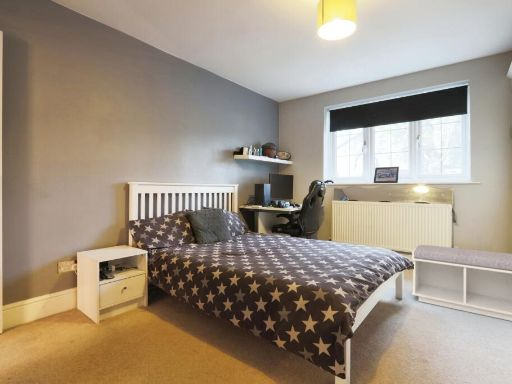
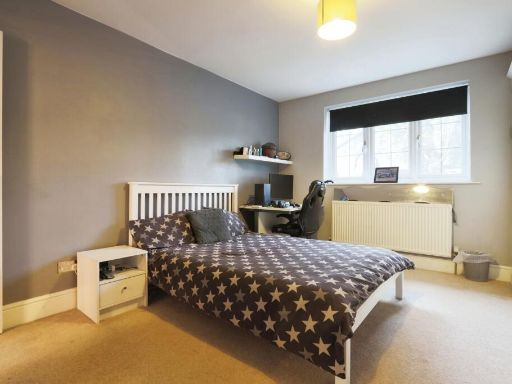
- bench [411,244,512,322]
